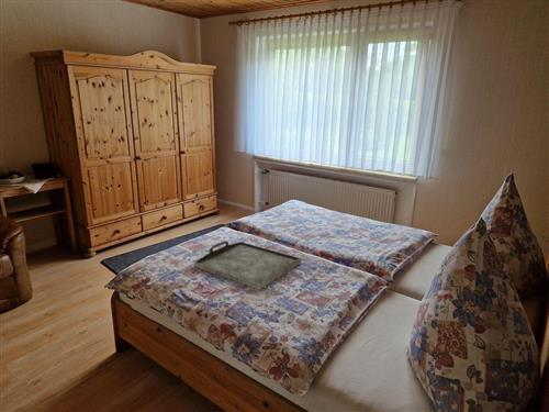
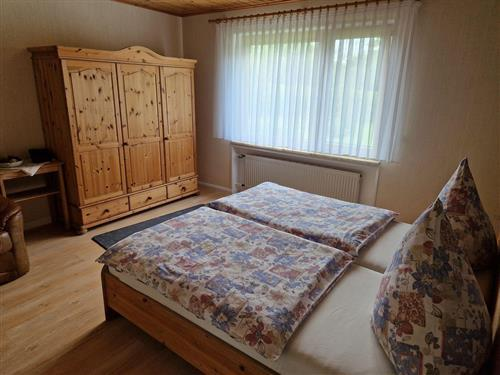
- serving tray [193,240,302,291]
